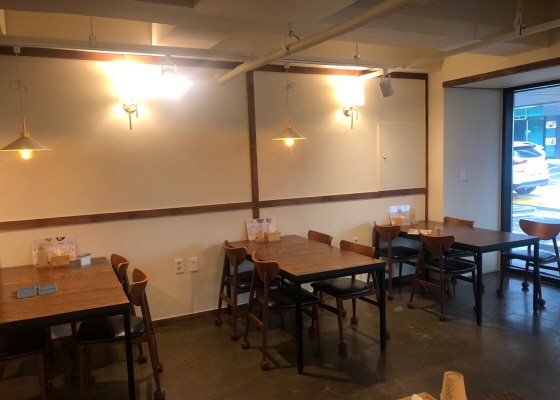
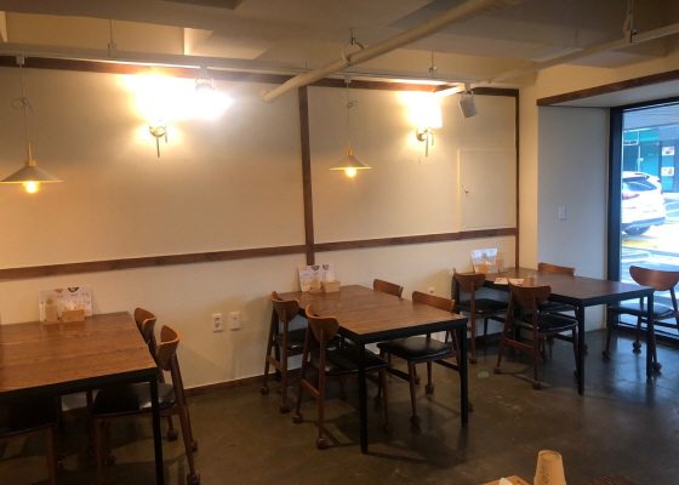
- drink coaster [16,282,58,300]
- tissue box [64,252,104,270]
